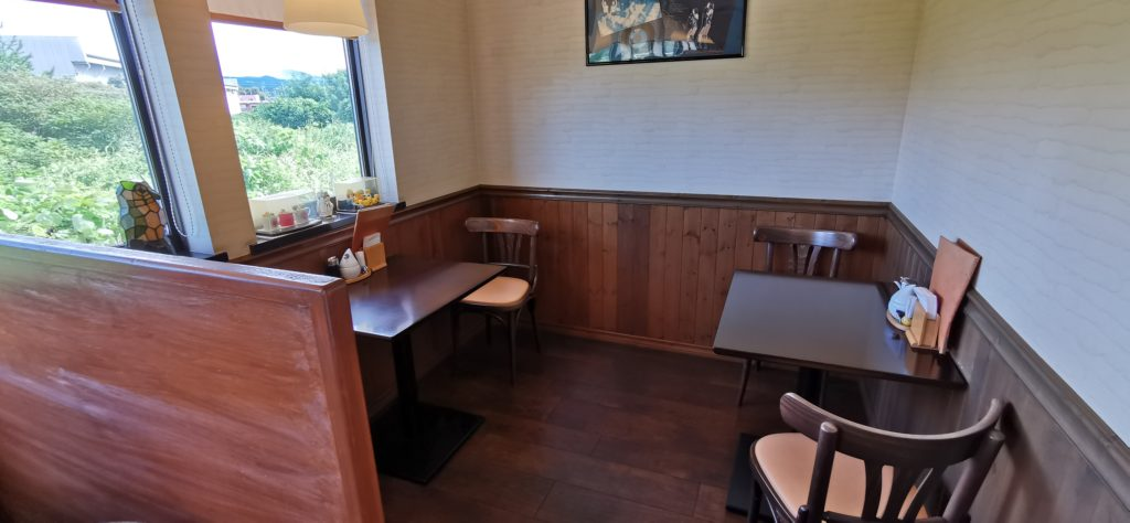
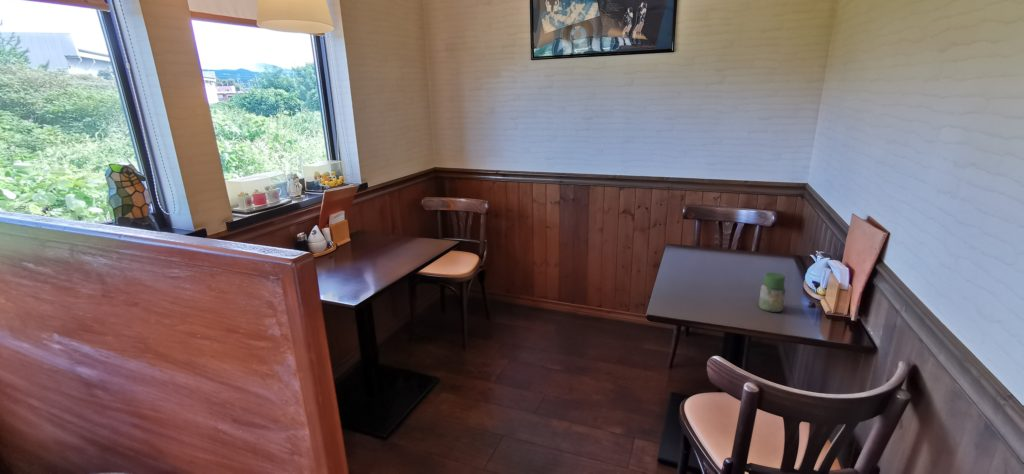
+ jar [758,271,787,313]
